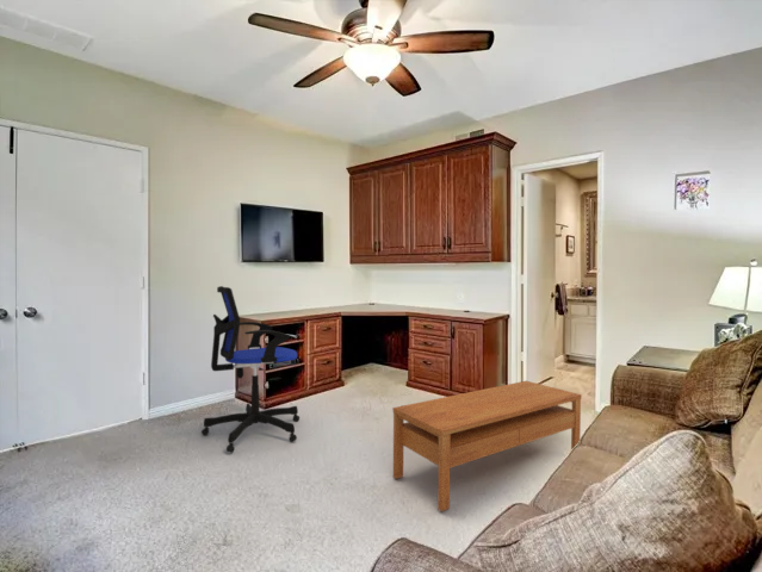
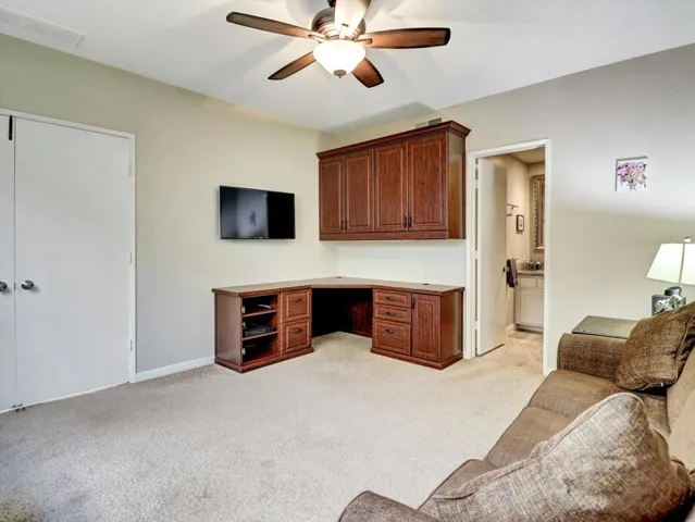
- office chair [200,285,301,454]
- coffee table [392,380,583,512]
